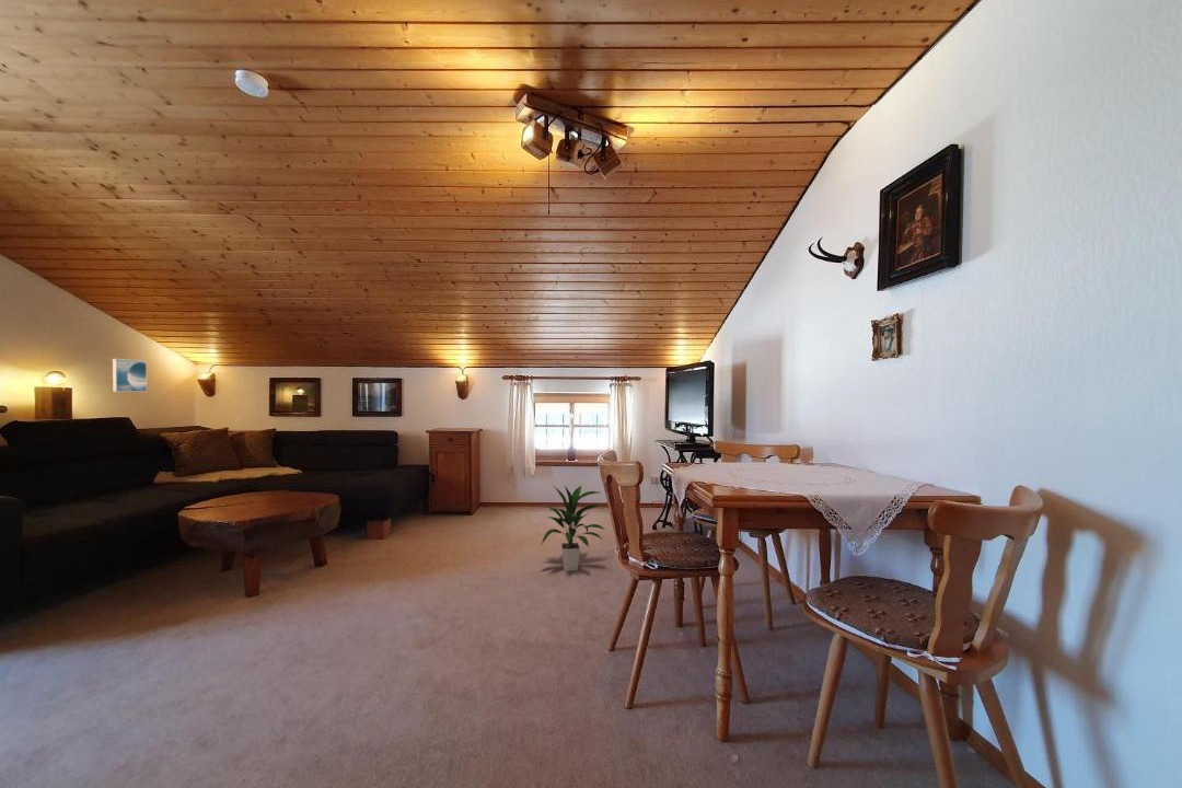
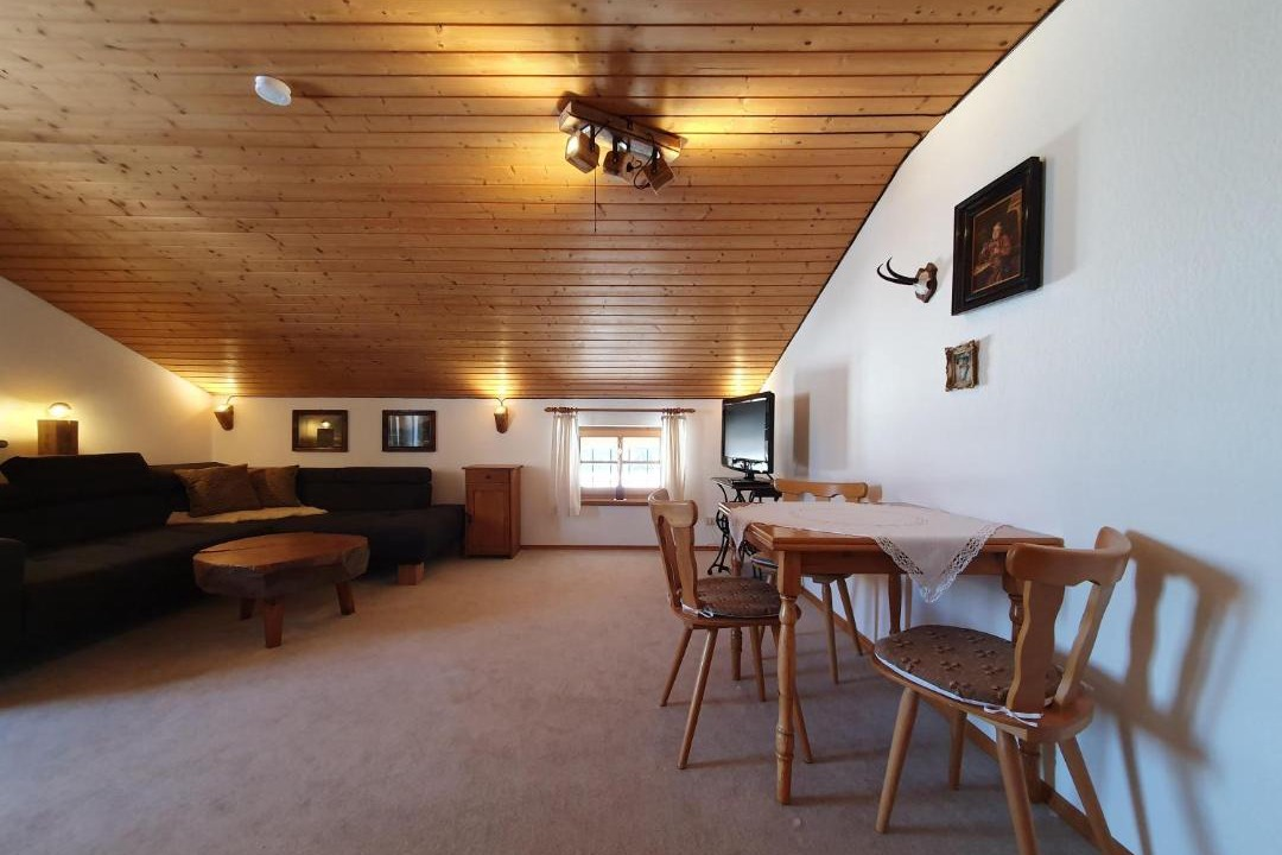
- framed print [112,358,148,393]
- indoor plant [541,485,606,572]
